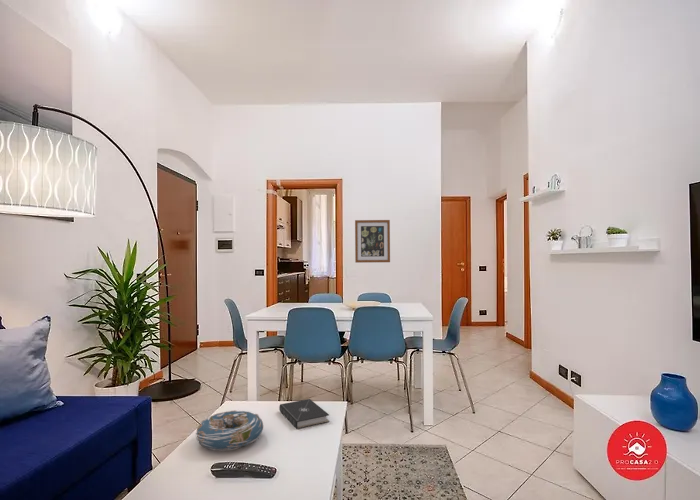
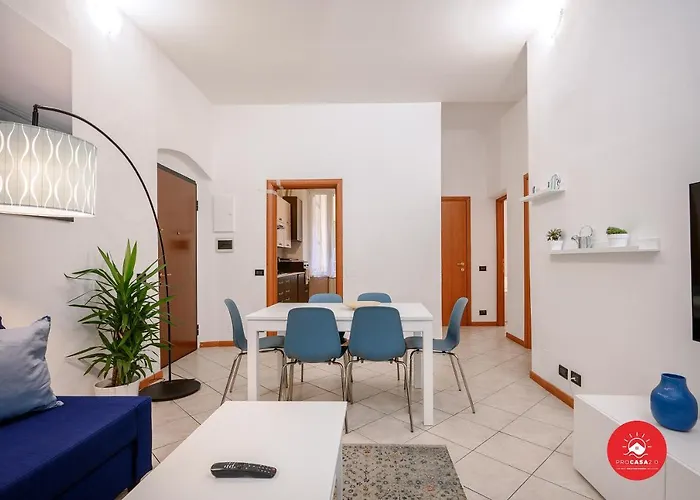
- wall art [354,219,391,264]
- decorative bowl [194,409,264,452]
- book [278,398,330,430]
